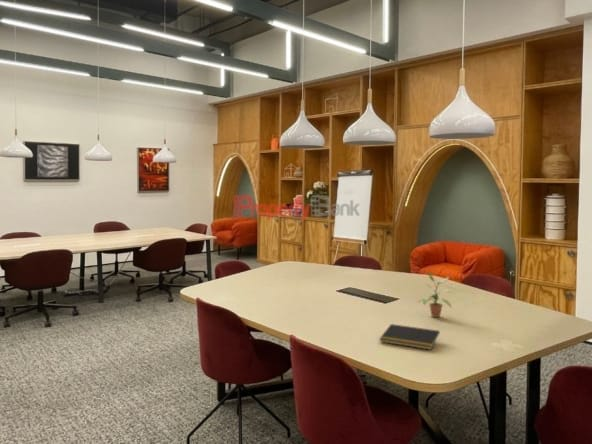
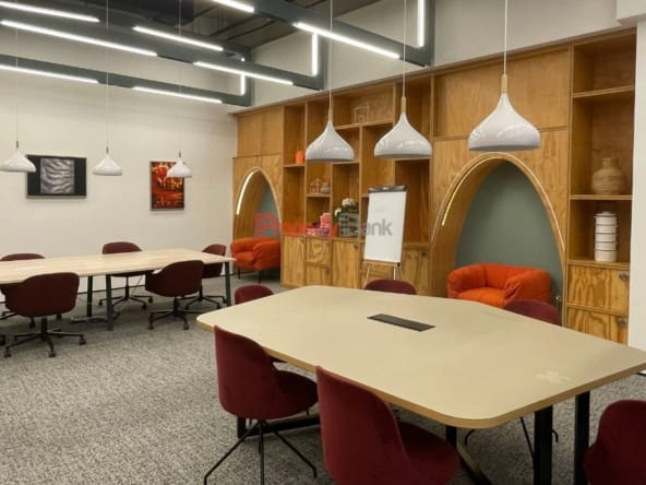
- notepad [378,323,441,351]
- potted plant [416,271,457,318]
